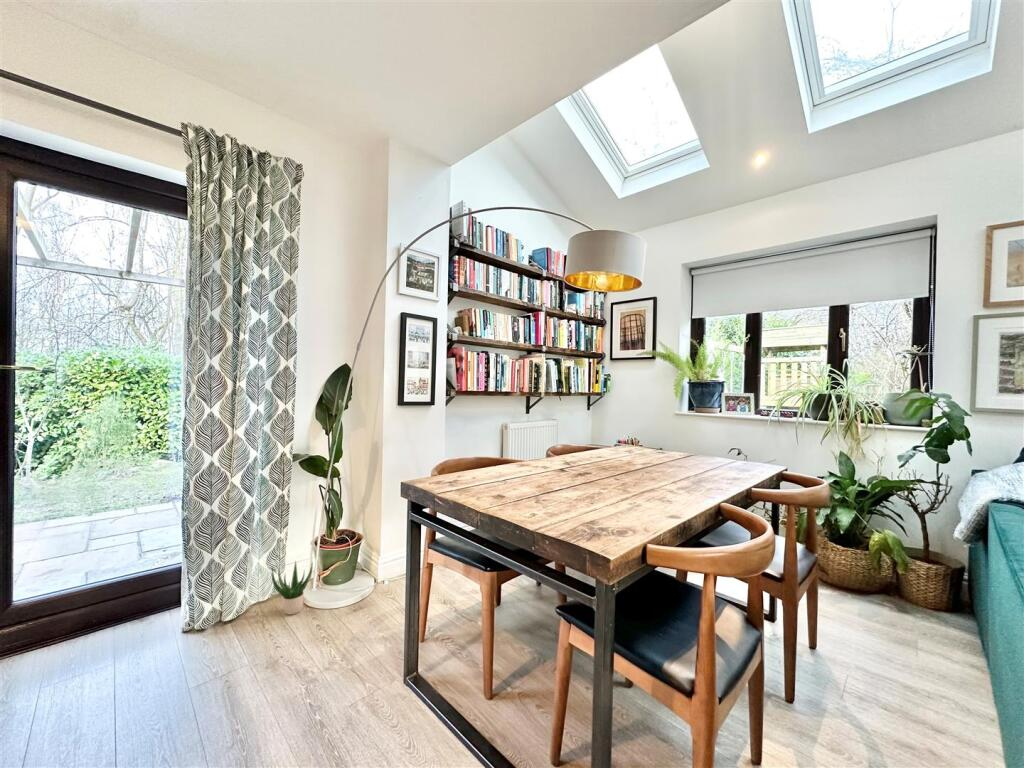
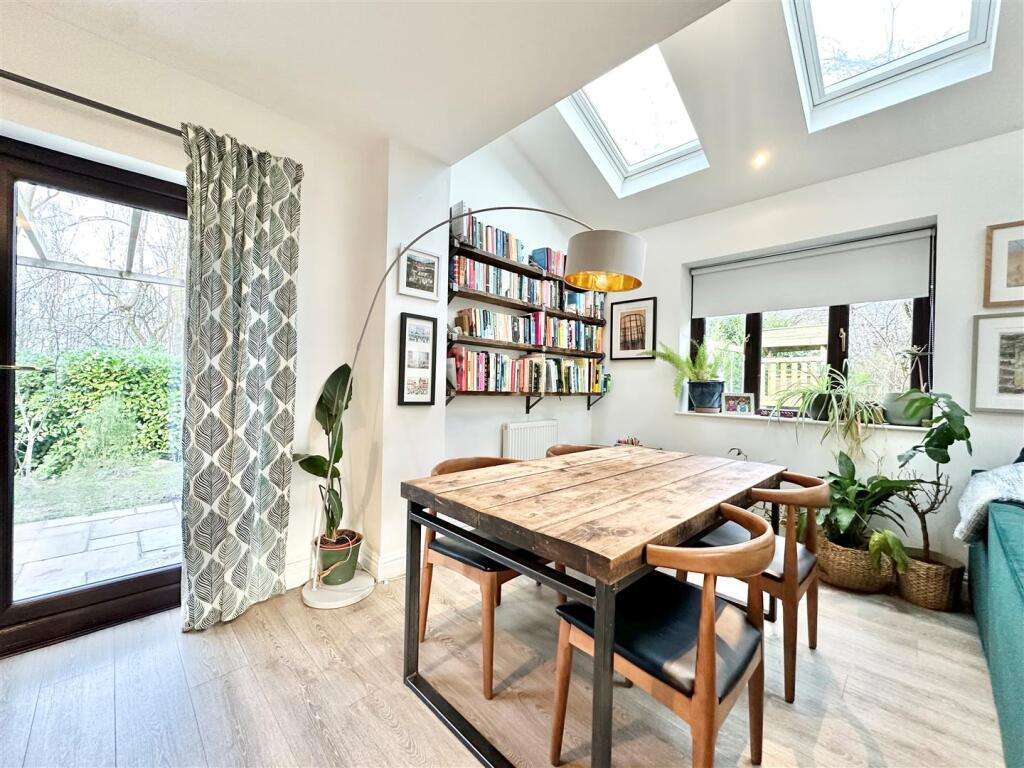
- potted plant [271,559,314,616]
